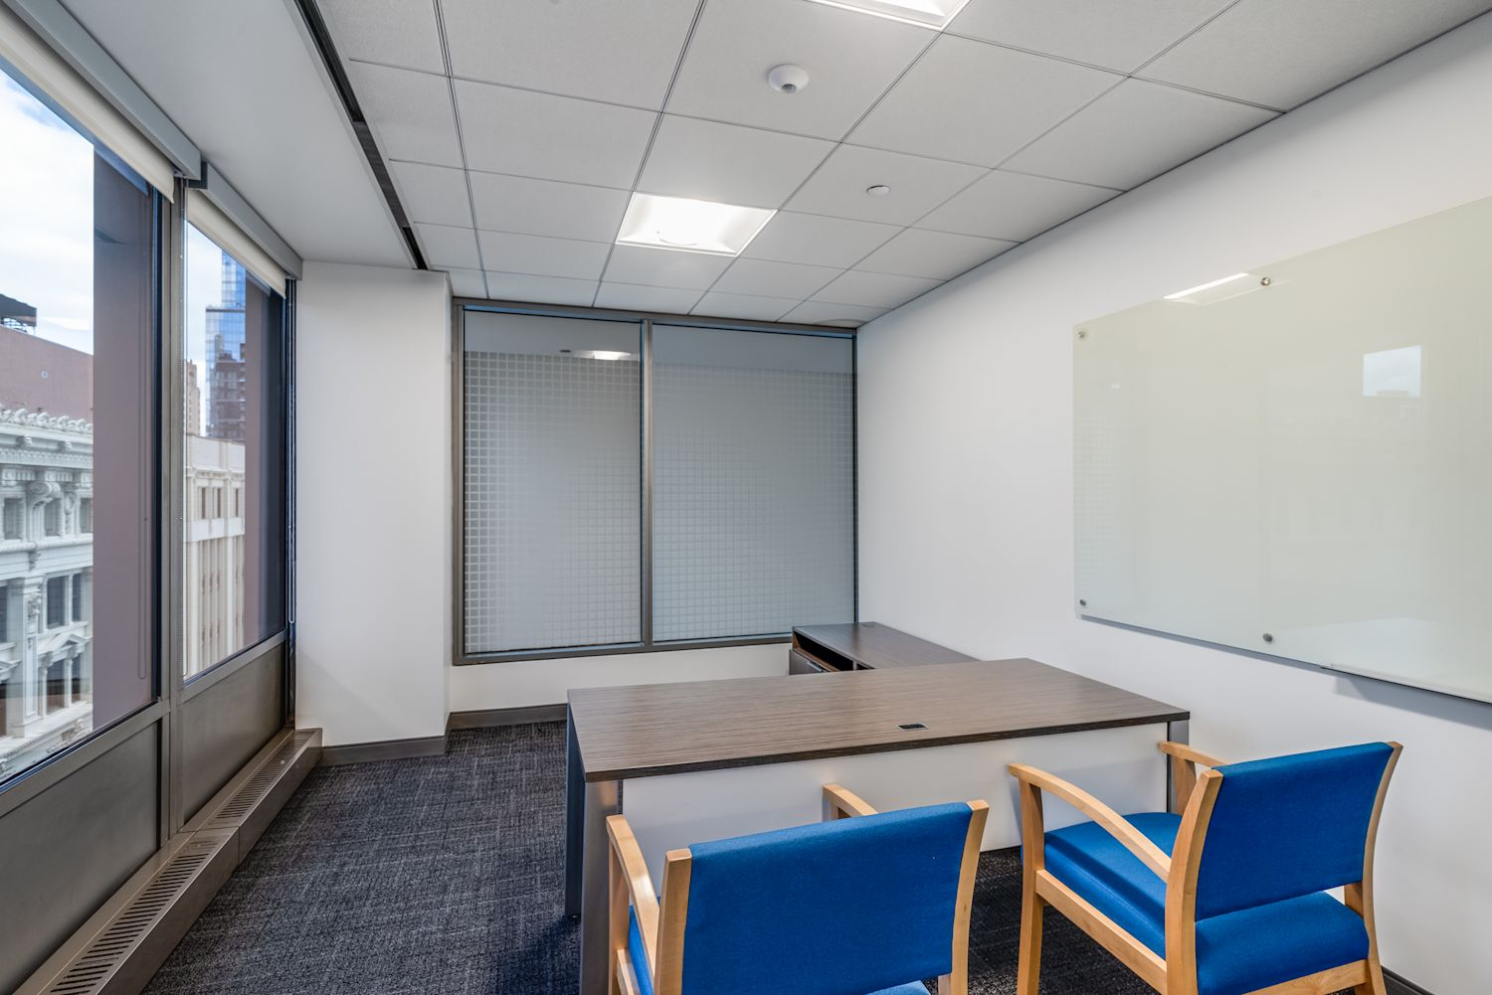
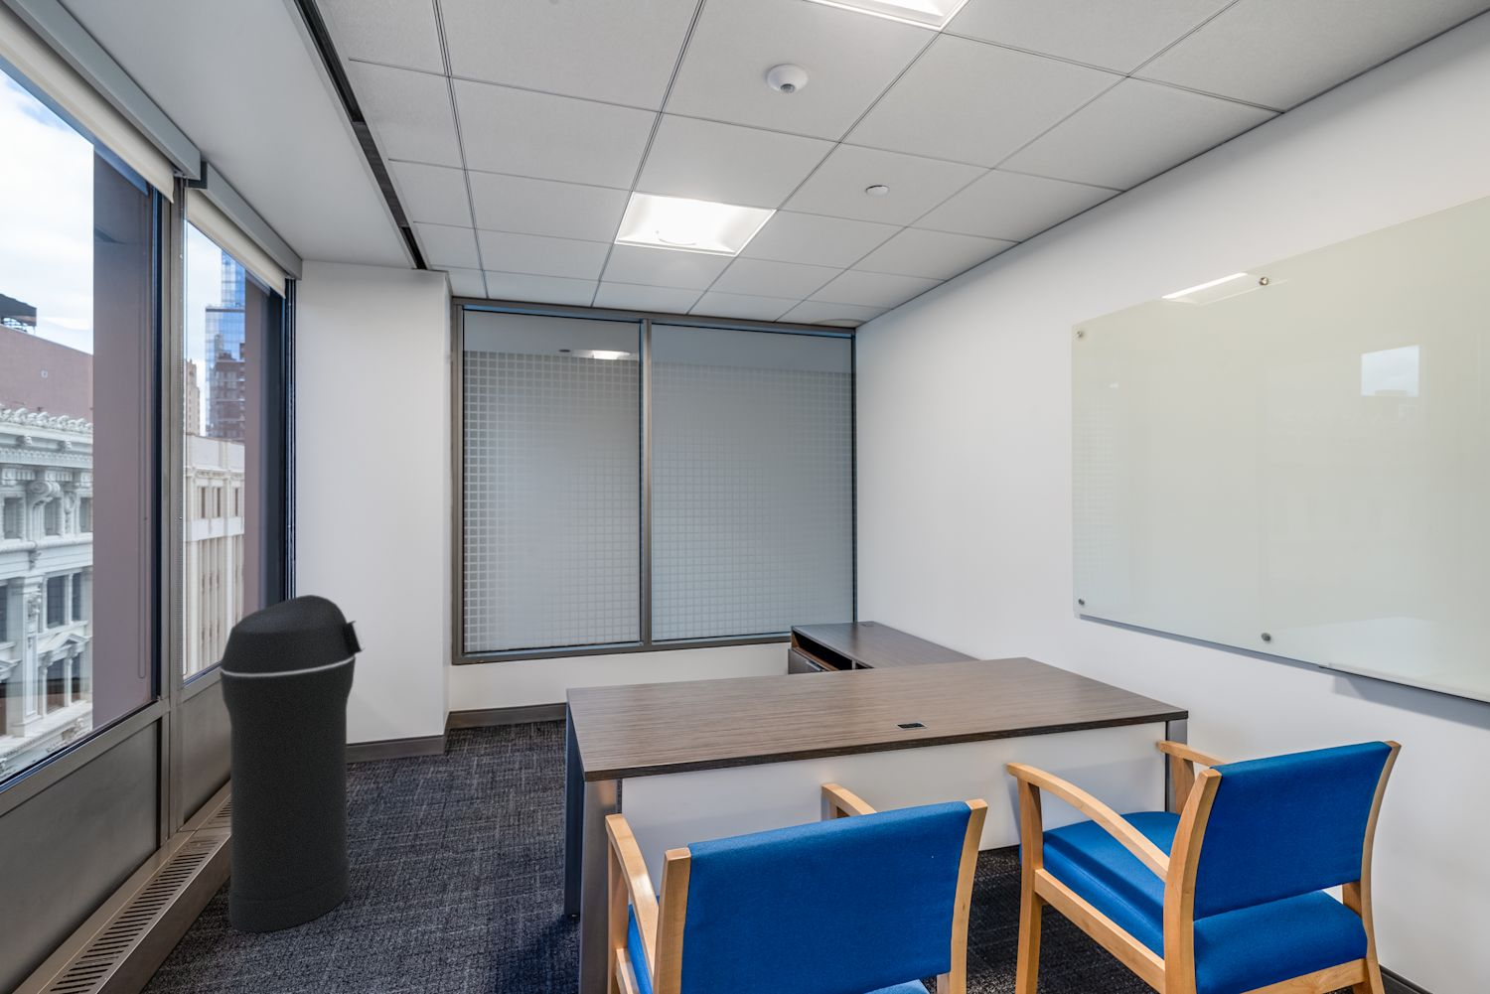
+ trash can [219,594,366,933]
